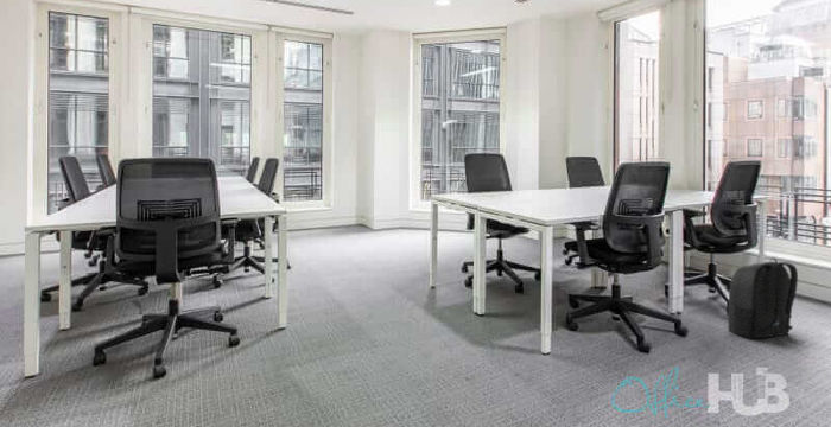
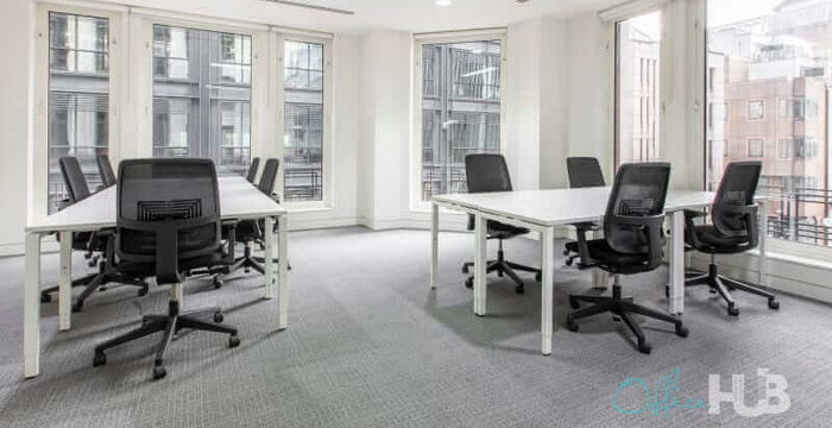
- backpack [727,257,806,346]
